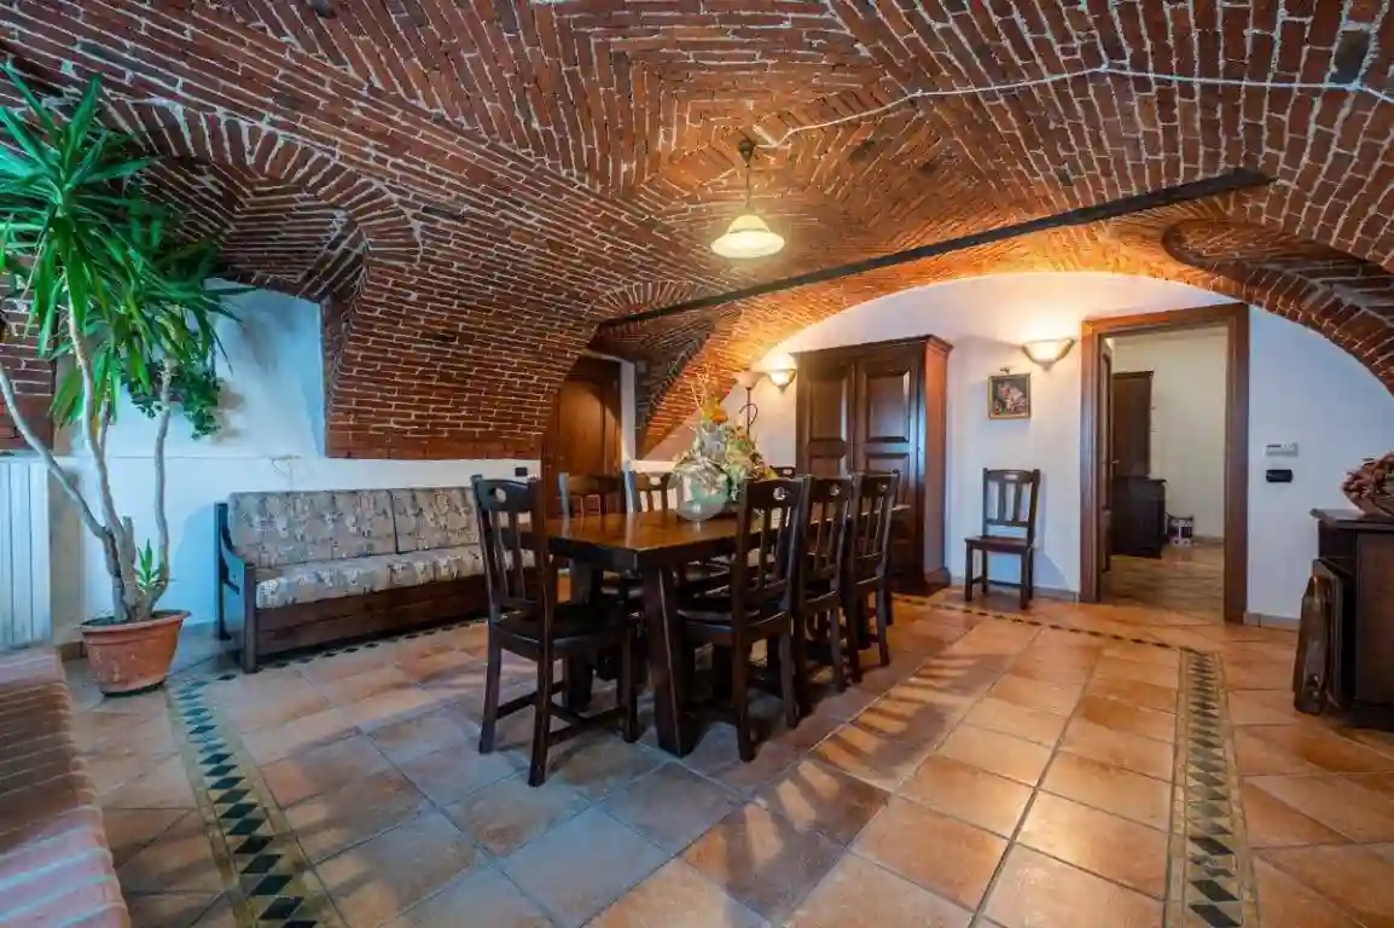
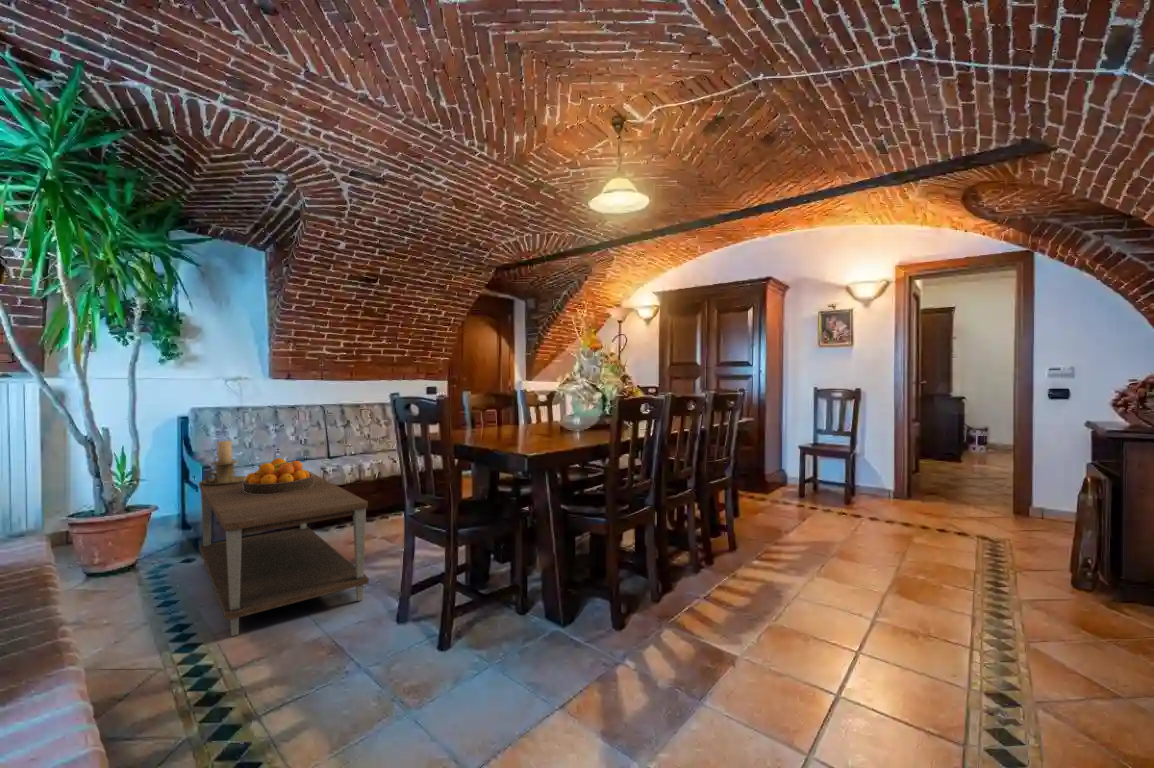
+ candle holder [200,440,247,485]
+ coffee table [198,470,370,637]
+ fruit bowl [243,457,314,494]
